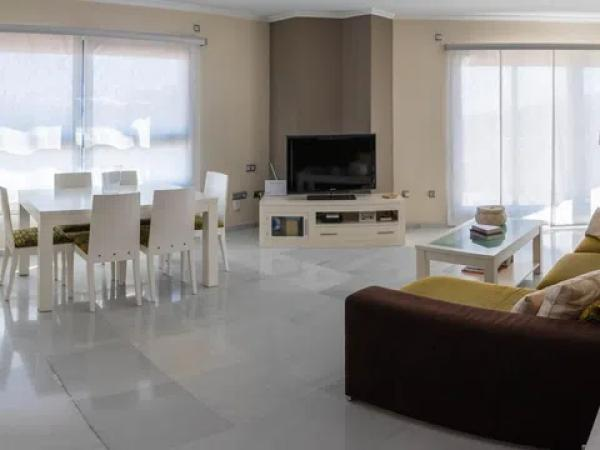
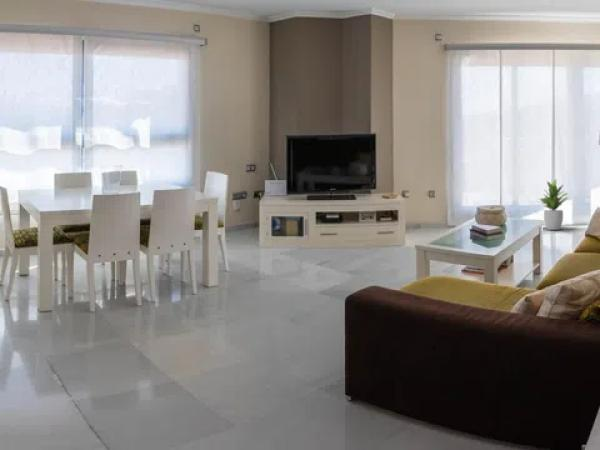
+ potted plant [536,178,569,231]
